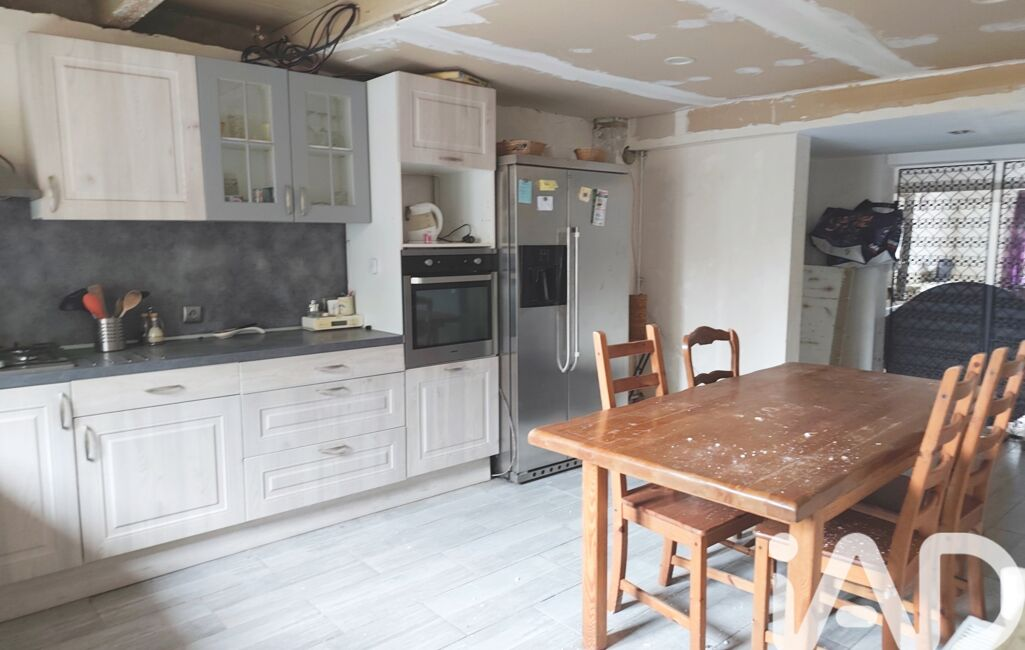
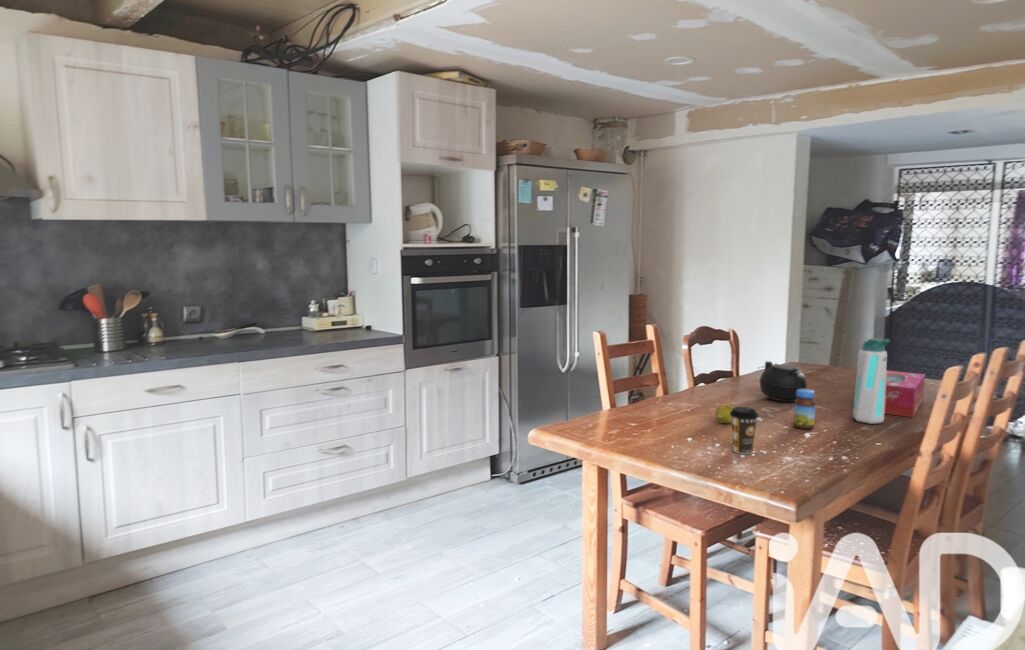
+ tissue box [884,369,926,418]
+ water bottle [852,337,891,425]
+ jar [792,388,816,430]
+ coffee cup [730,406,760,455]
+ teapot [756,360,808,403]
+ fruit [714,403,735,424]
